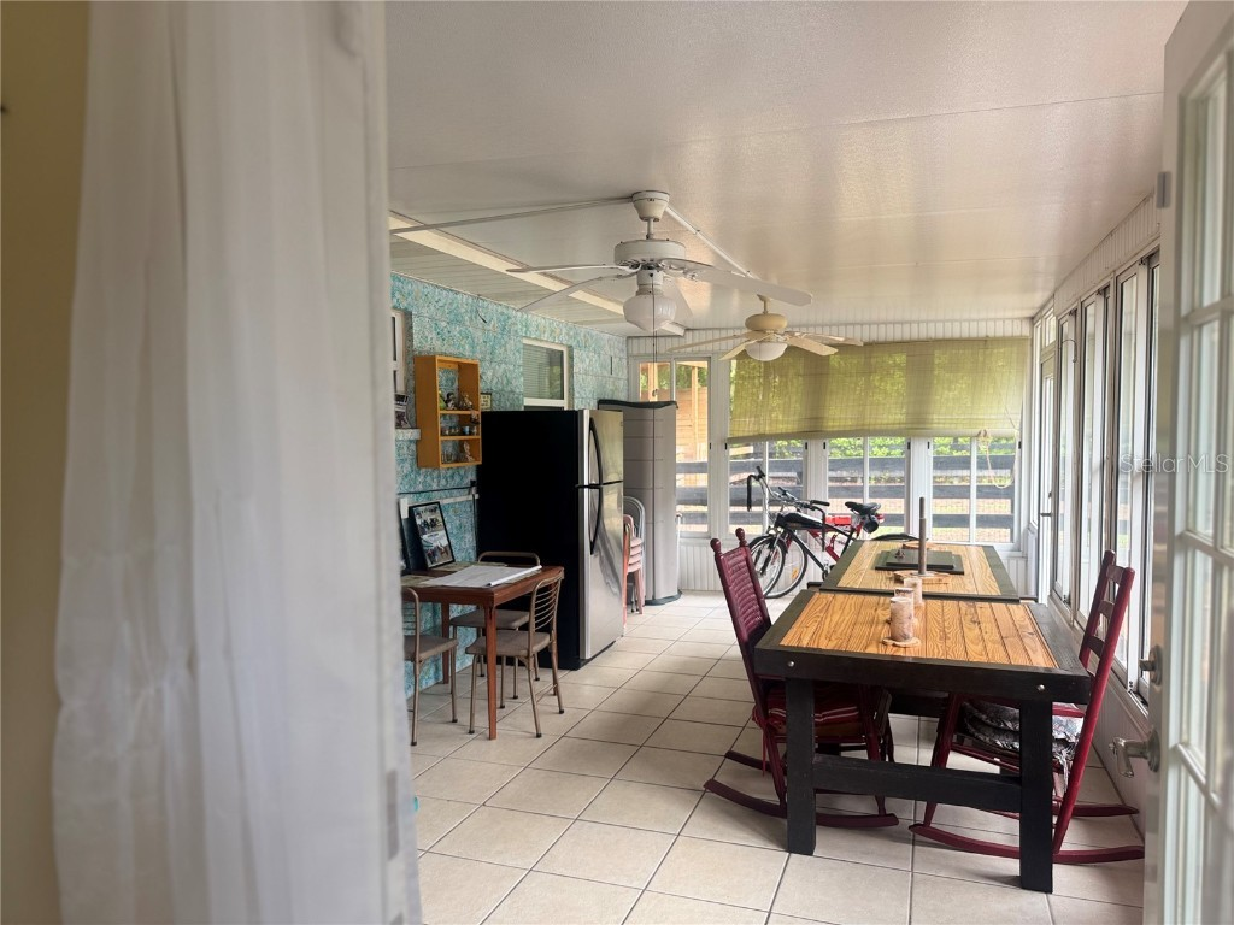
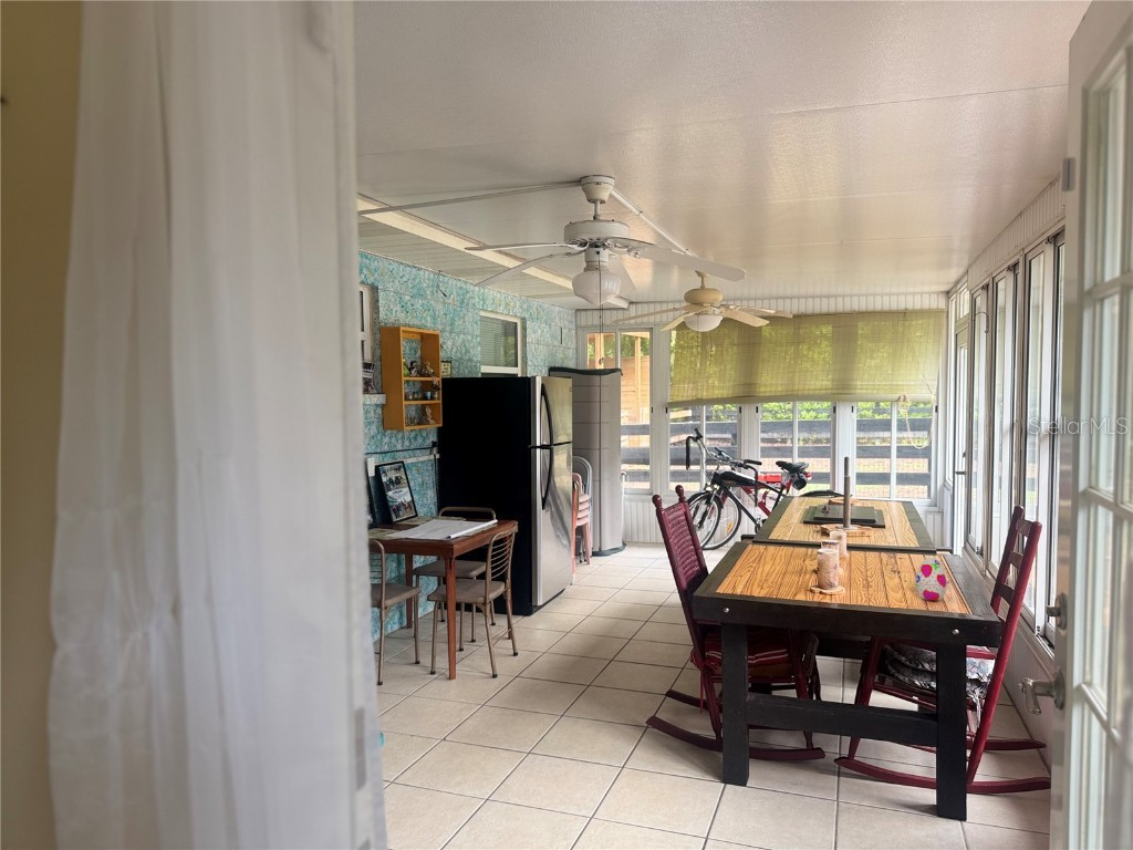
+ decorative egg [914,557,948,602]
